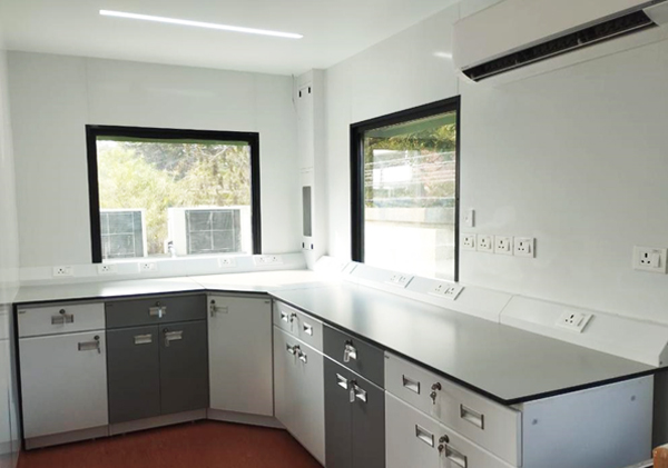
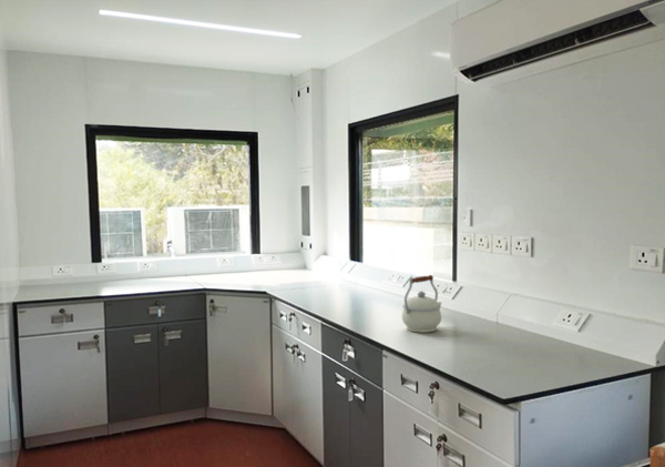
+ kettle [401,274,442,334]
